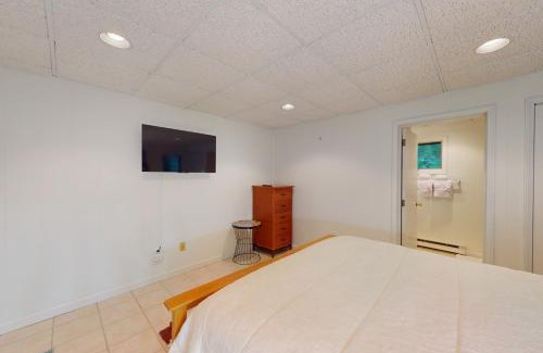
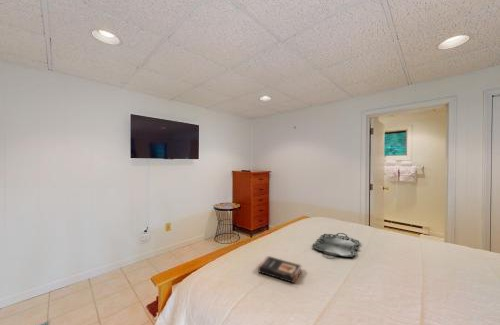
+ serving tray [312,232,361,258]
+ book [257,255,303,285]
